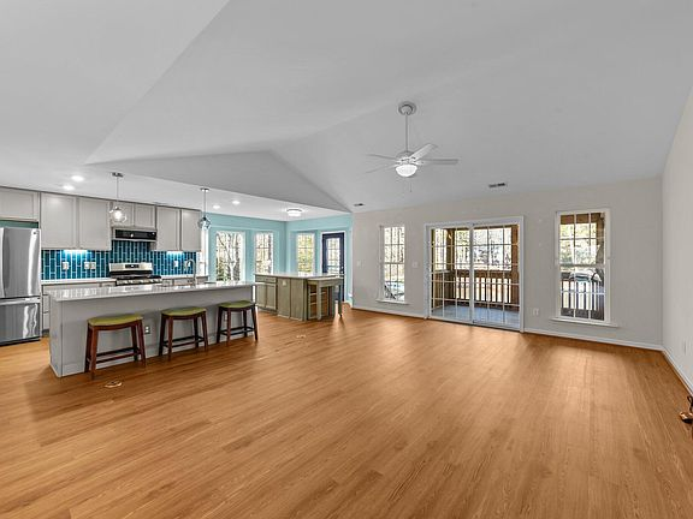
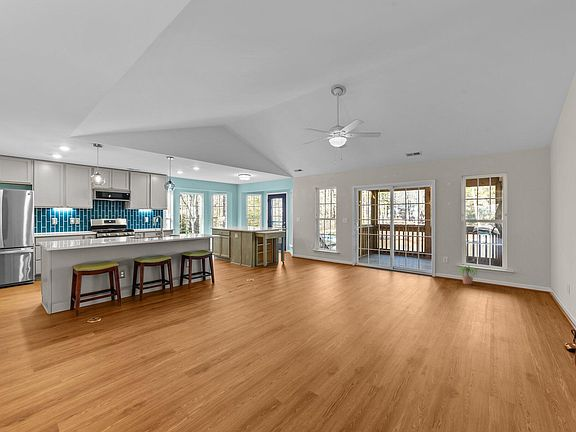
+ potted plant [458,265,478,285]
